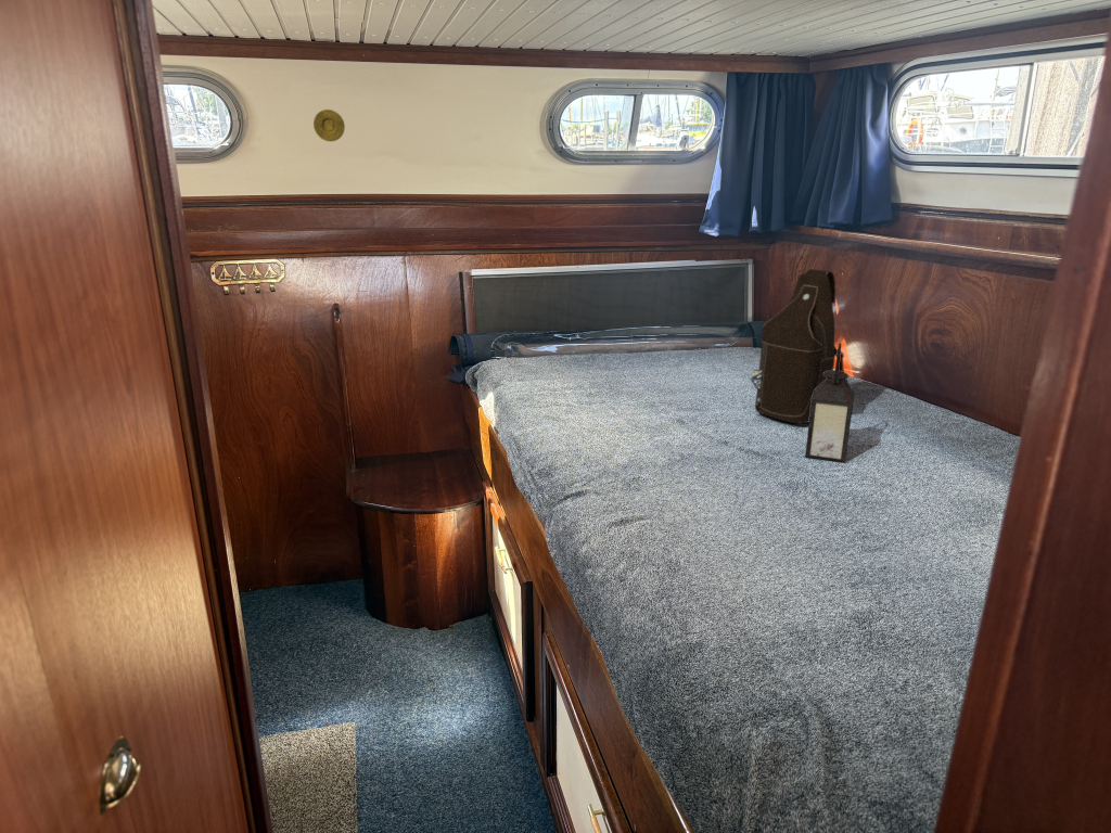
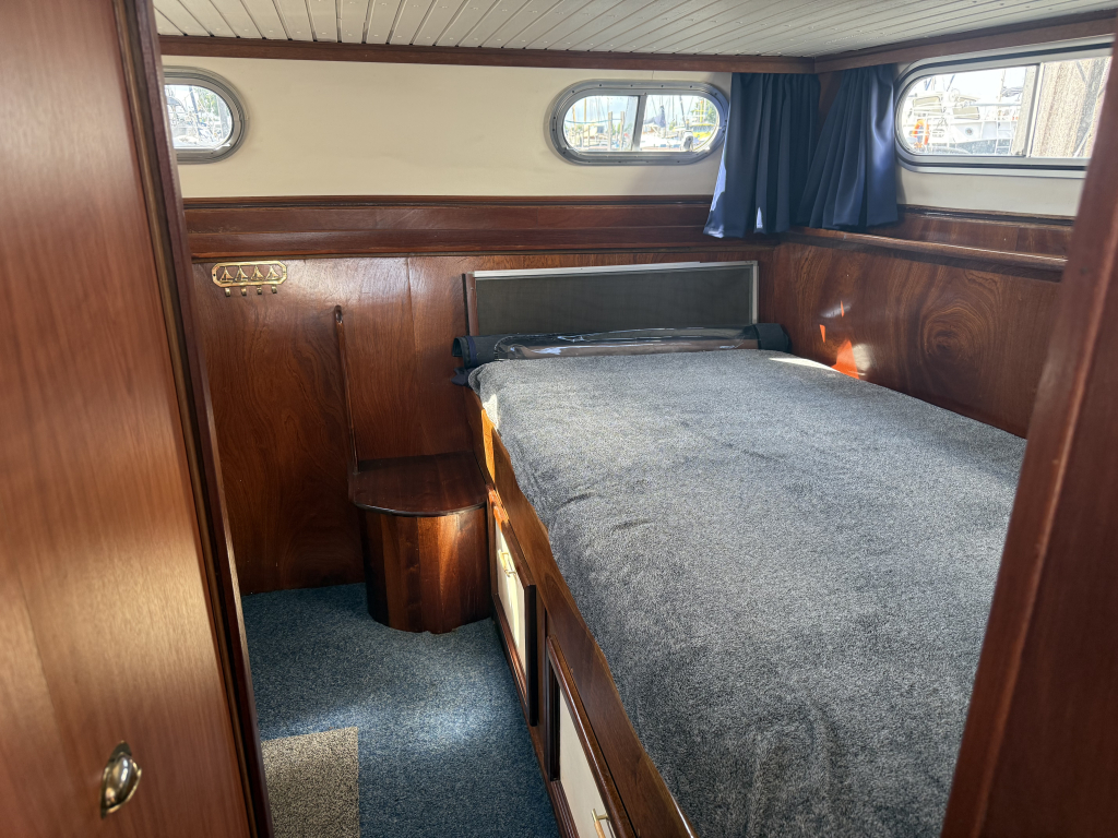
- shoulder bag [750,268,850,425]
- lantern [804,342,856,464]
- compass [312,108,346,142]
